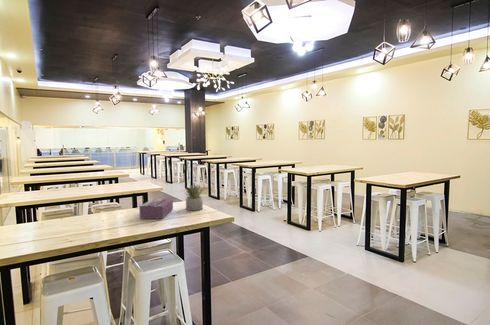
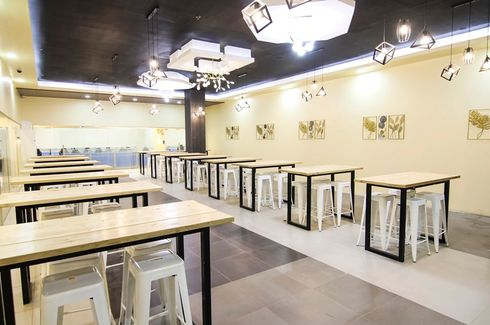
- succulent plant [184,183,205,211]
- tissue box [138,198,174,220]
